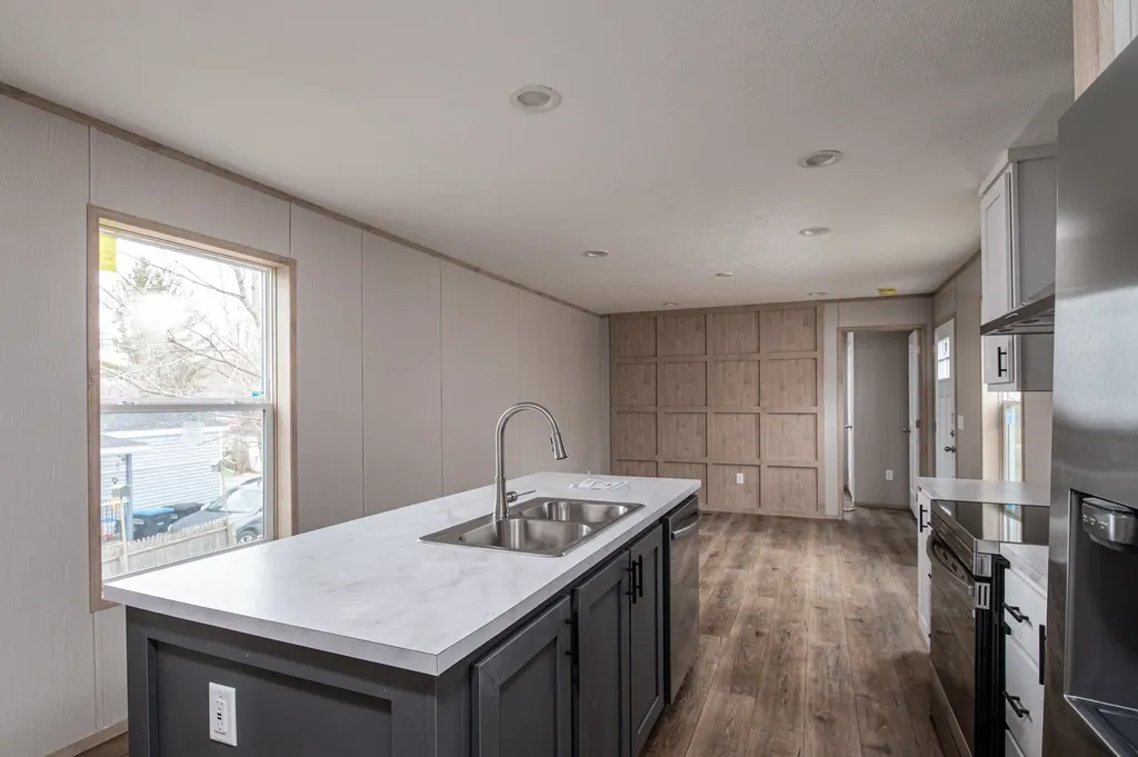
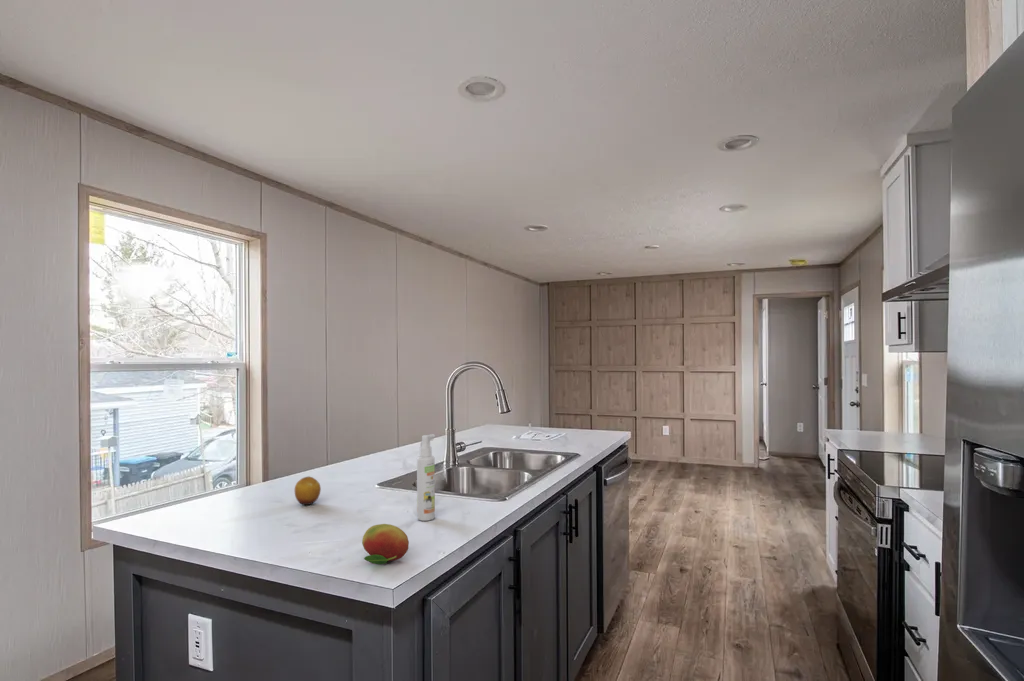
+ fruit [294,475,322,506]
+ spray bottle [416,433,436,522]
+ fruit [361,523,410,565]
